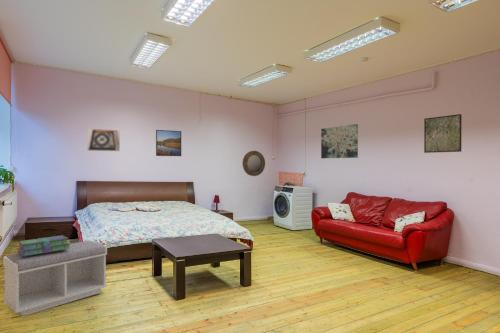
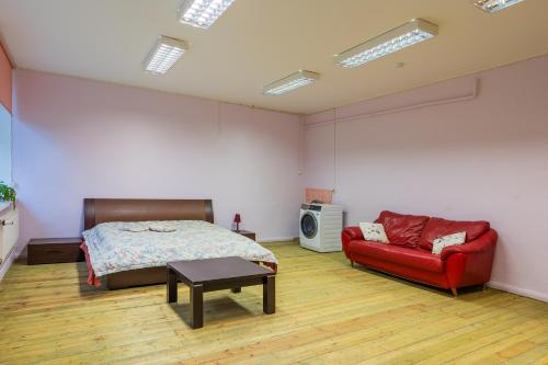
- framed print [423,113,463,154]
- wall art [320,123,359,159]
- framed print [86,128,121,152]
- home mirror [242,150,266,177]
- stack of books [17,234,71,256]
- bench [2,240,108,317]
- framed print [155,129,182,157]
